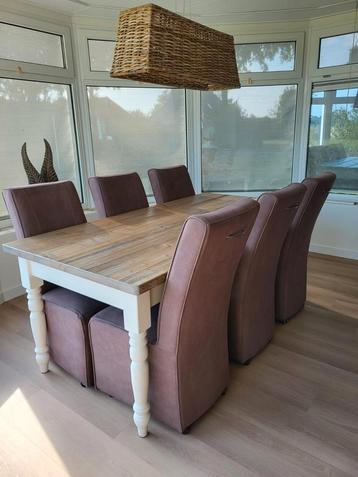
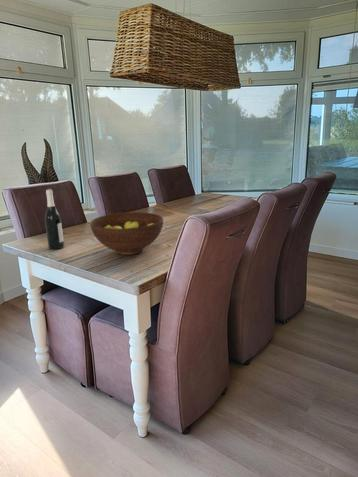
+ fruit bowl [89,211,164,256]
+ wine bottle [44,188,65,250]
